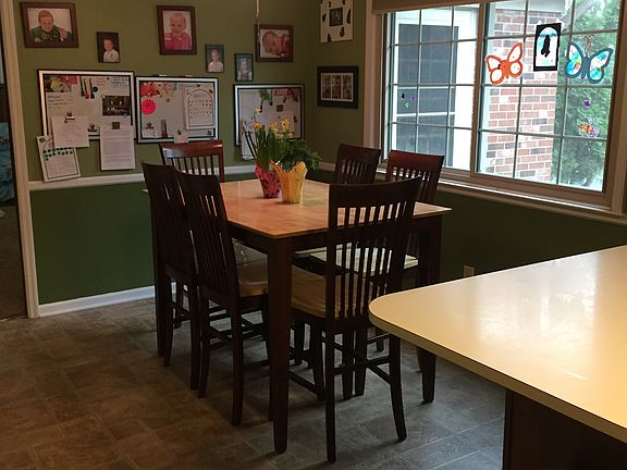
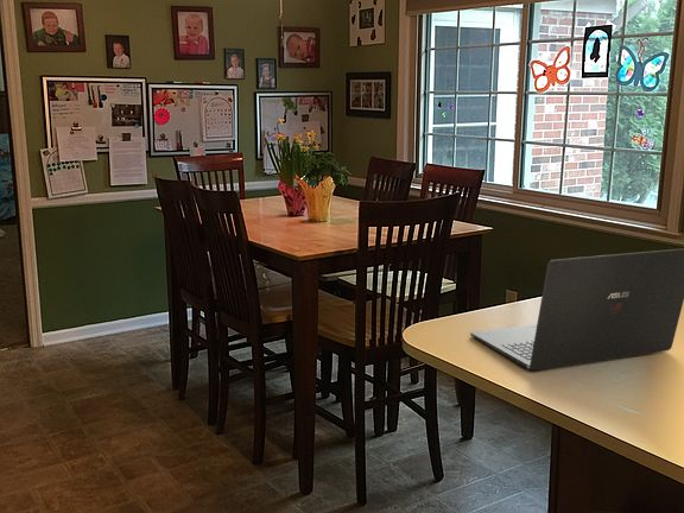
+ laptop [469,248,684,372]
